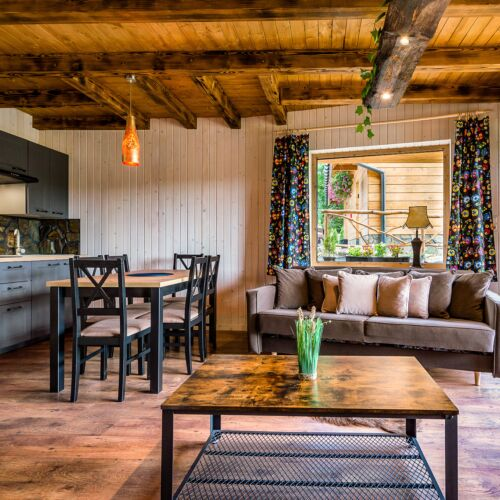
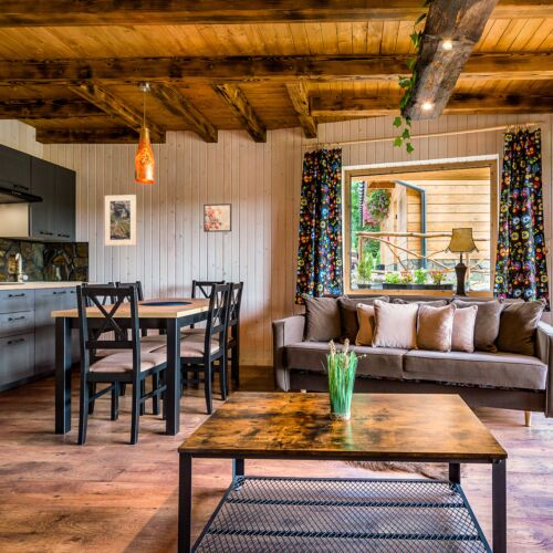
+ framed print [104,194,137,247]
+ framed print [202,202,232,233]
